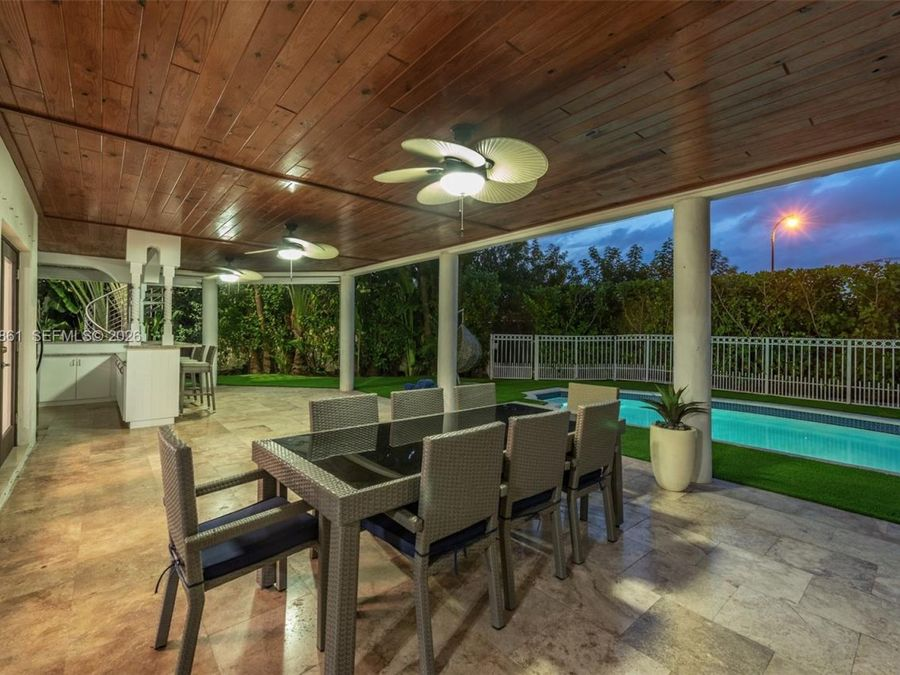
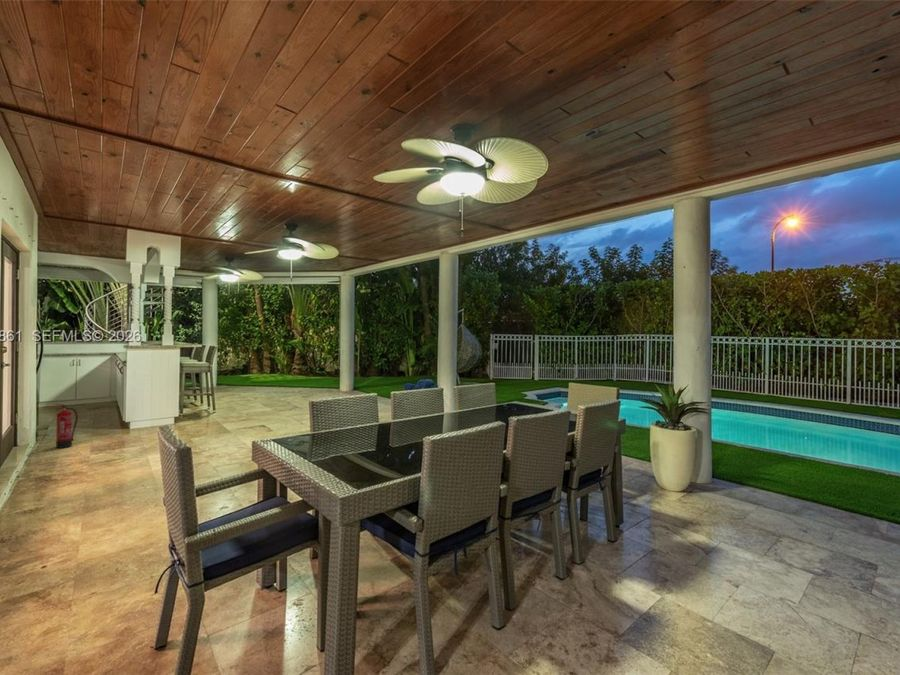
+ fire extinguisher [55,403,79,449]
